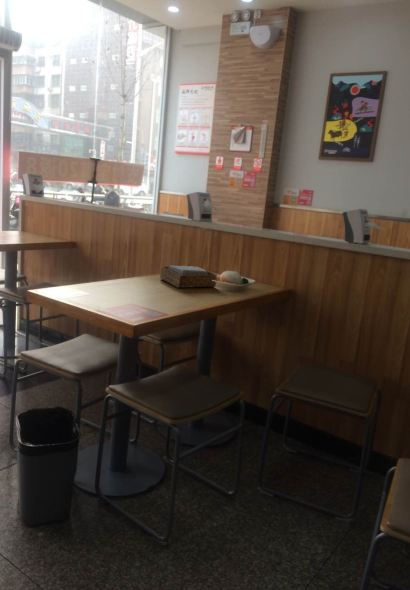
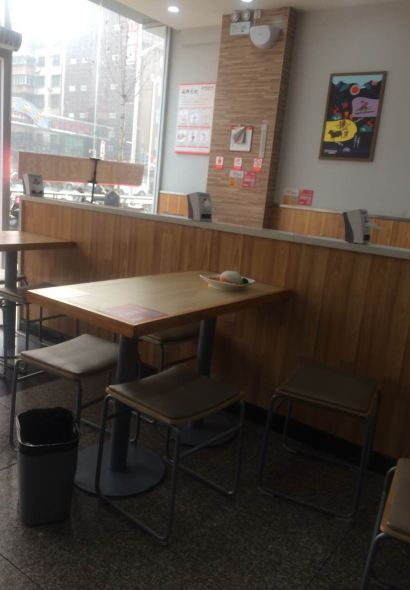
- napkin holder [159,265,218,289]
